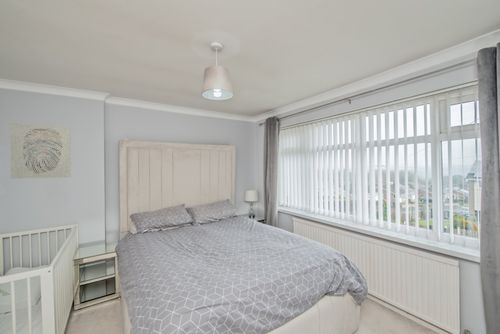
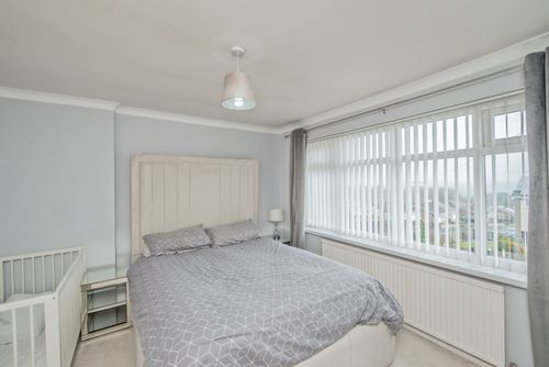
- wall art [10,122,72,180]
